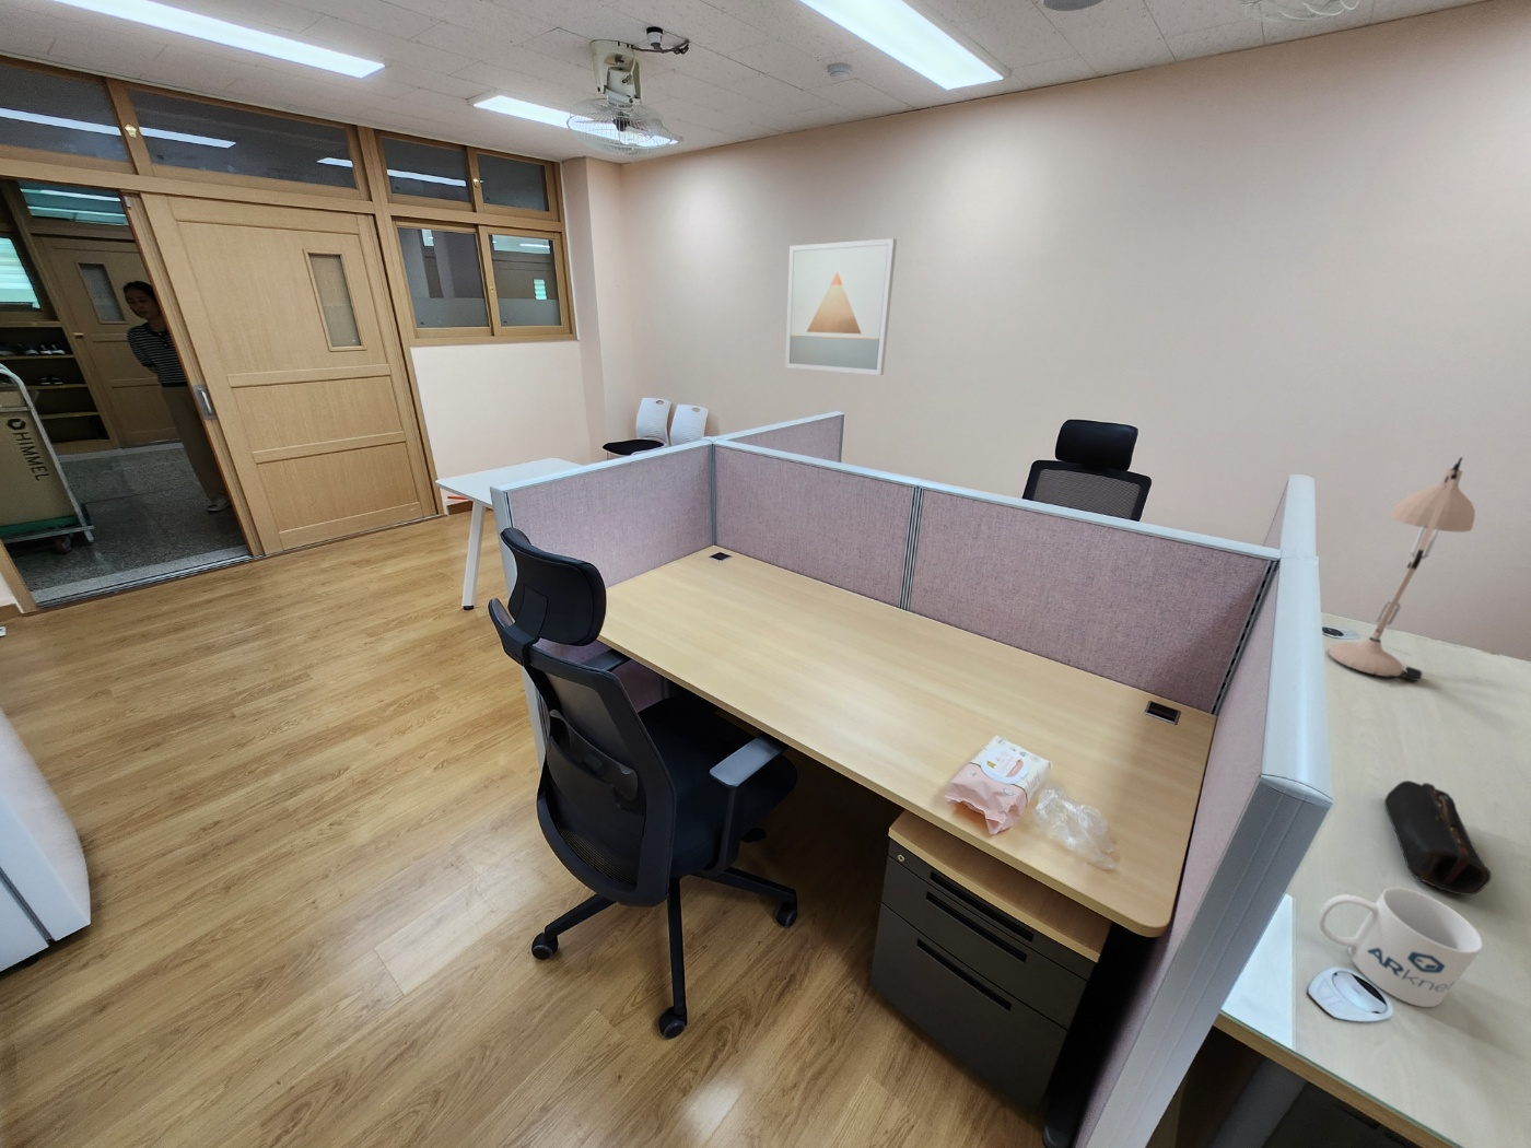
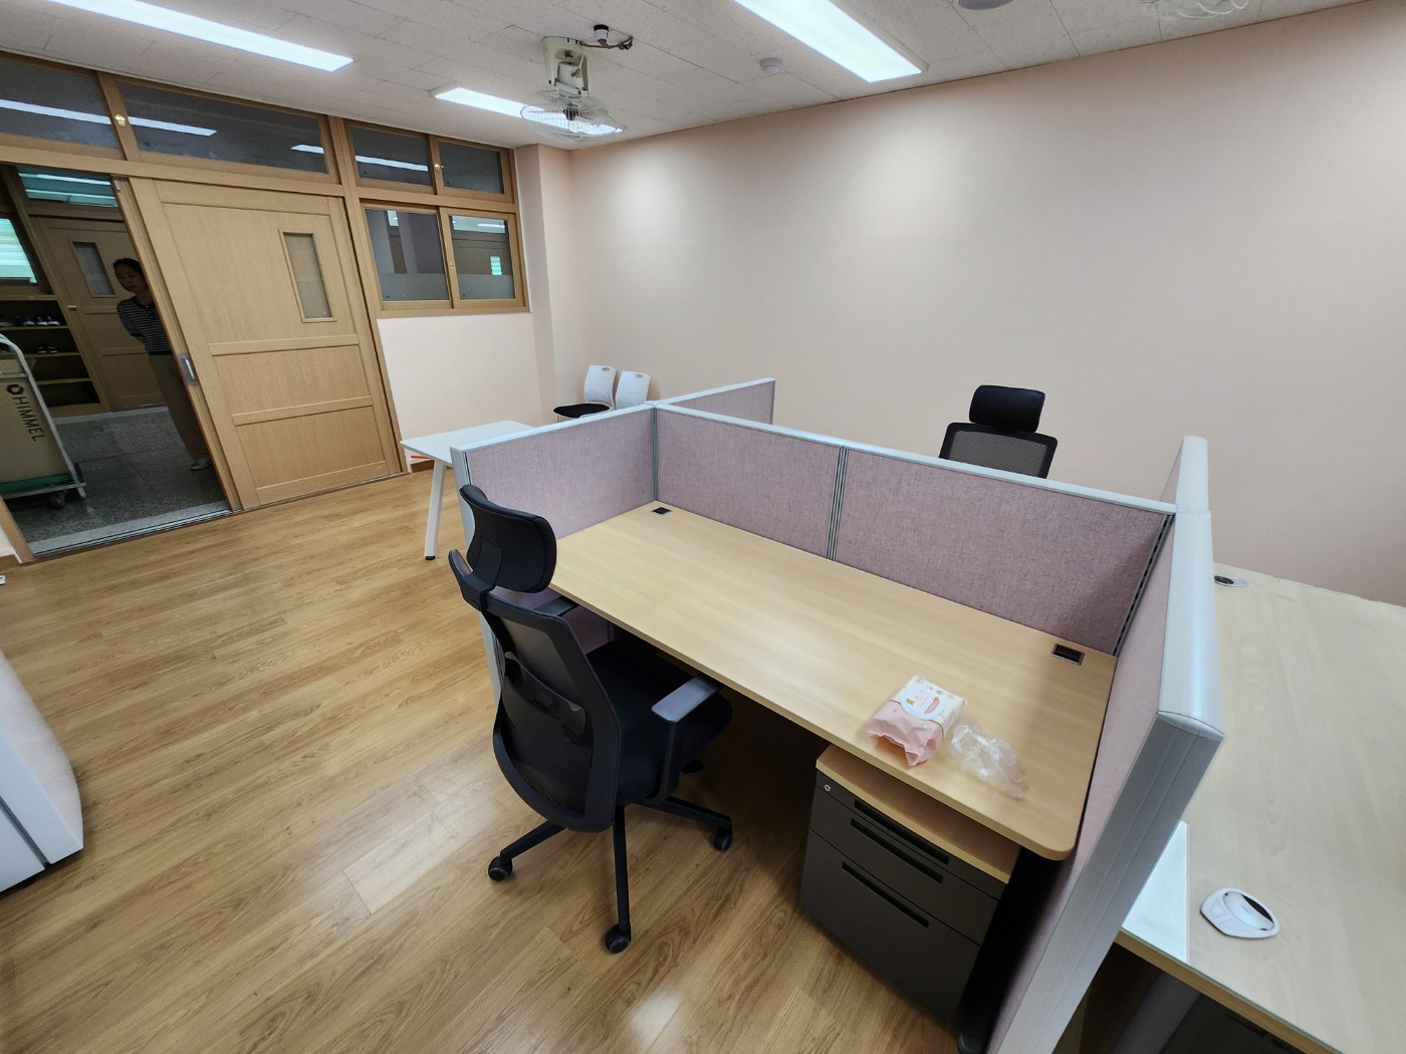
- pencil case [1384,779,1492,896]
- mug [1318,886,1484,1008]
- desk lamp [1327,456,1477,683]
- wall art [784,238,898,376]
